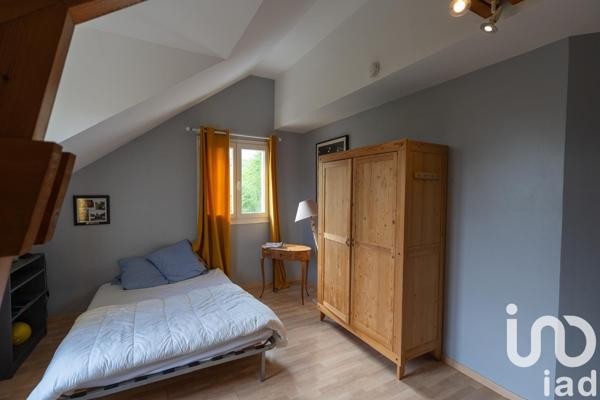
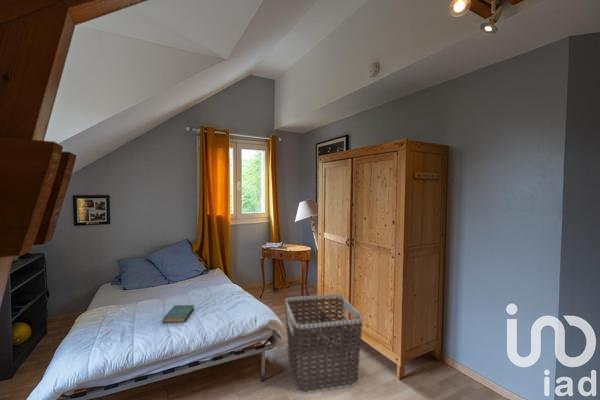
+ clothes hamper [284,293,364,395]
+ book [162,304,196,323]
